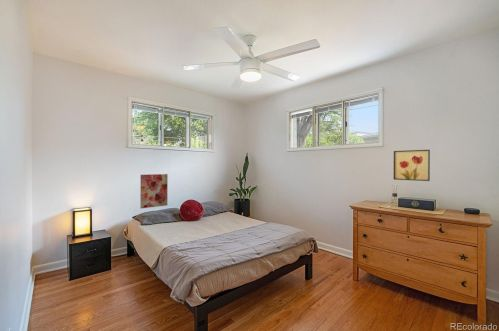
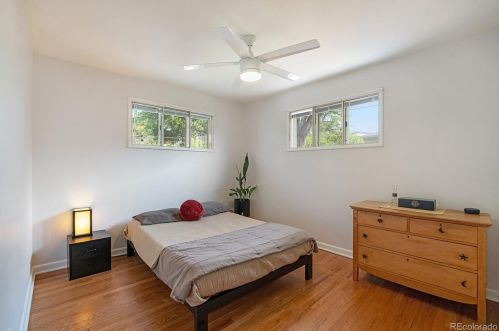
- wall art [139,173,169,209]
- wall art [393,149,431,182]
